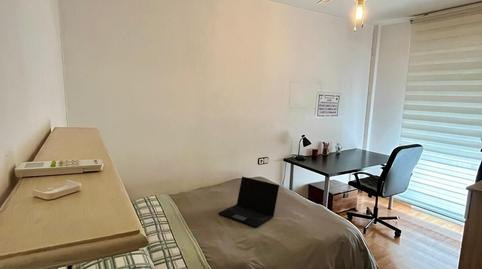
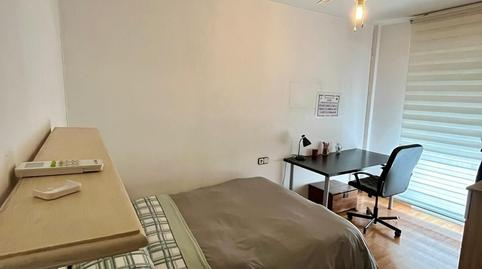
- laptop [217,176,280,229]
